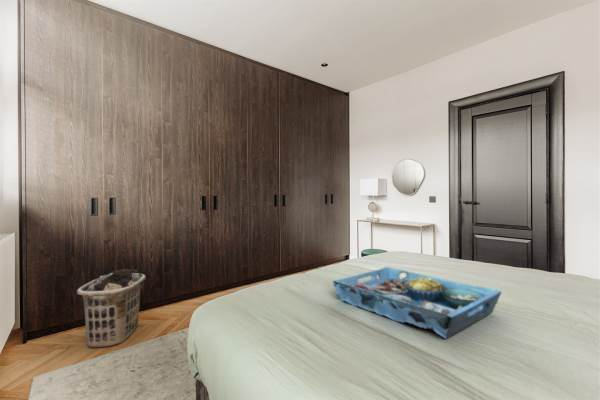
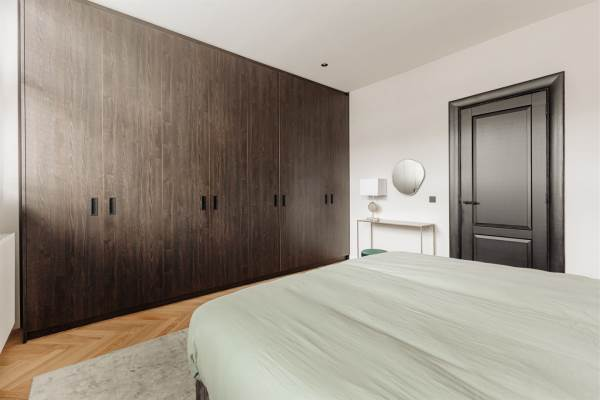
- serving tray [331,266,502,340]
- clothes hamper [76,268,147,349]
